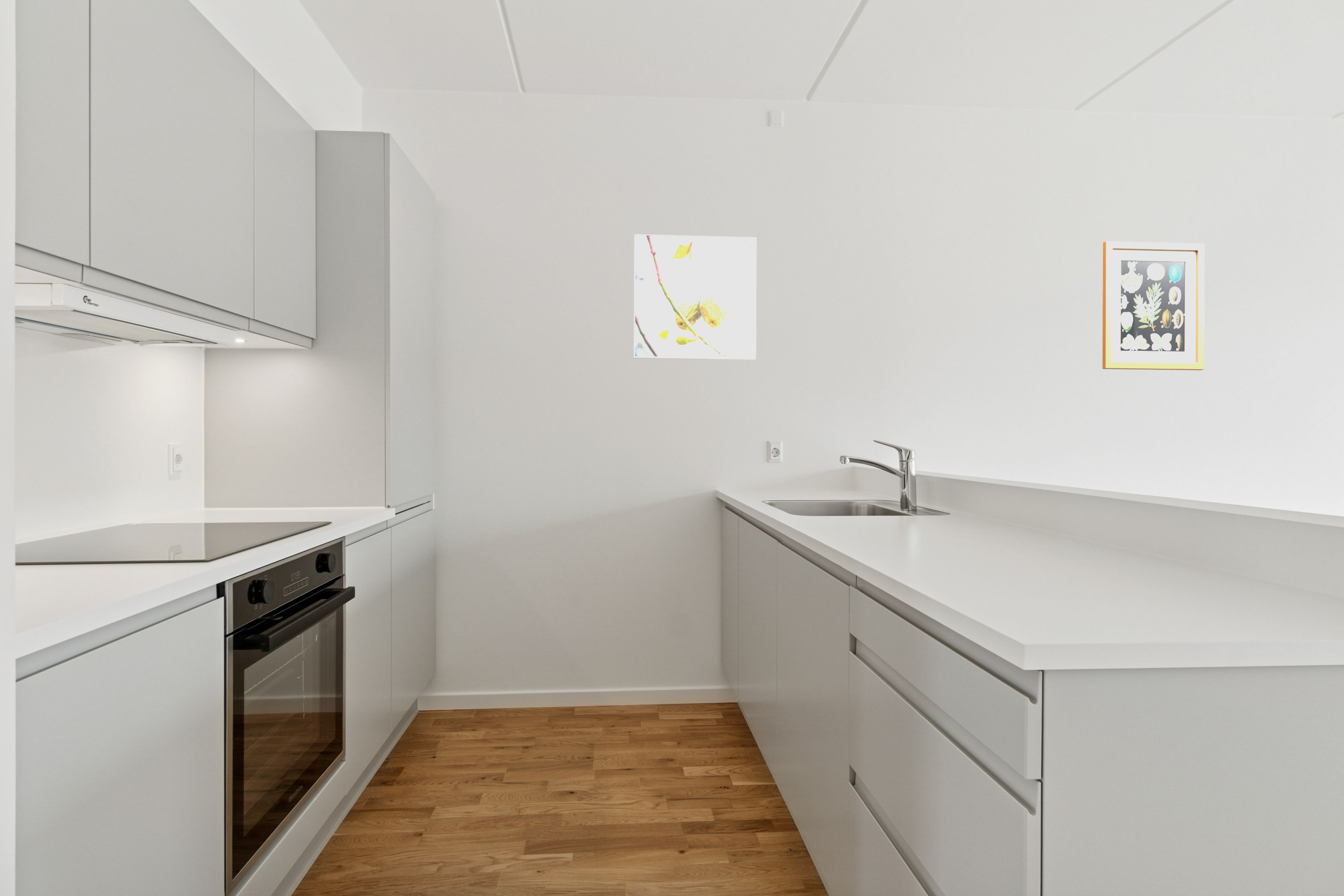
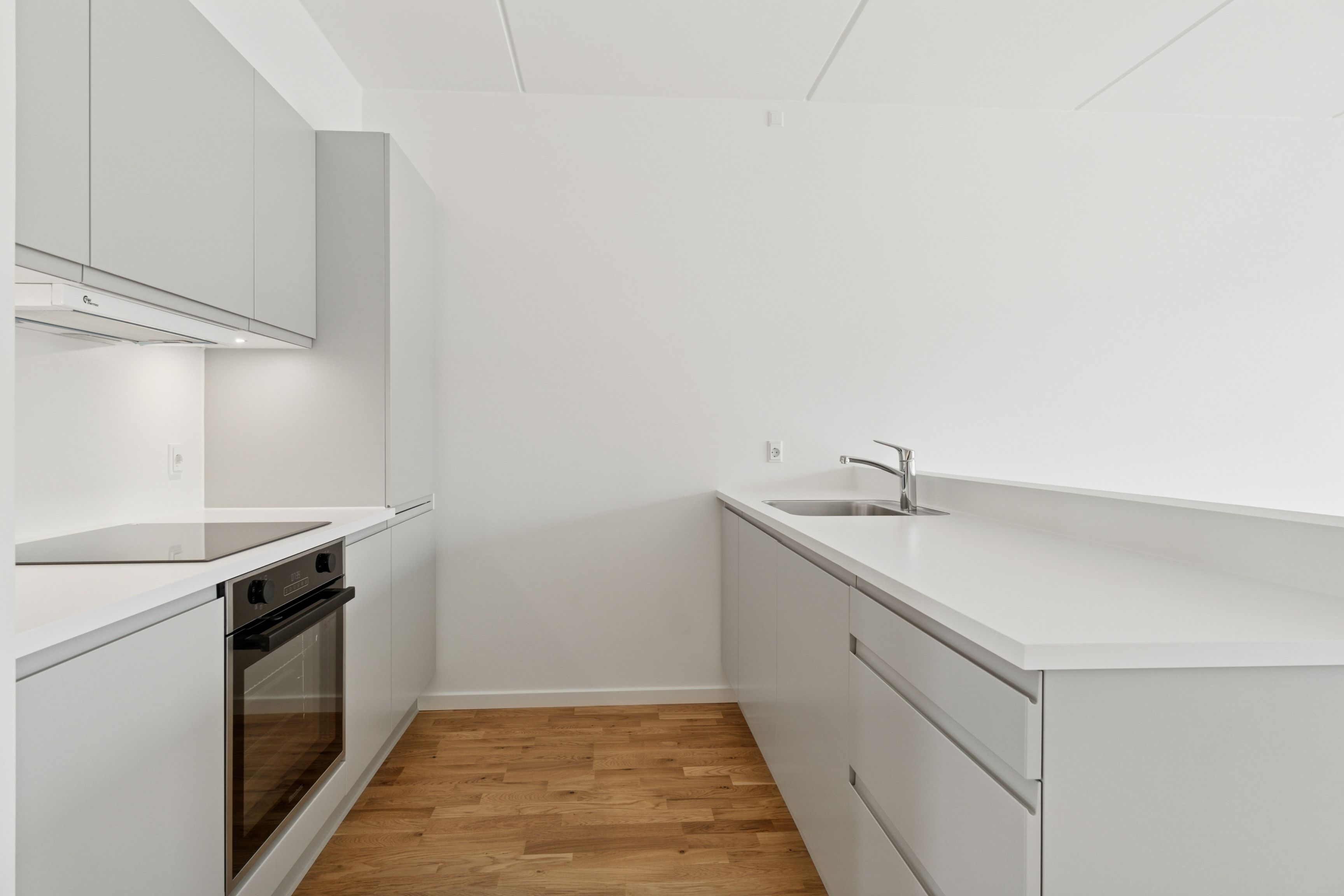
- wall art [1102,241,1205,371]
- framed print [633,234,757,361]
